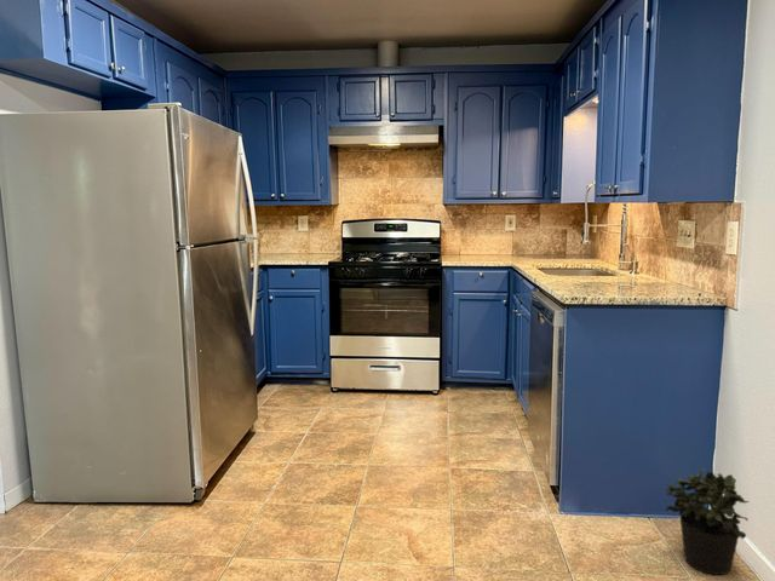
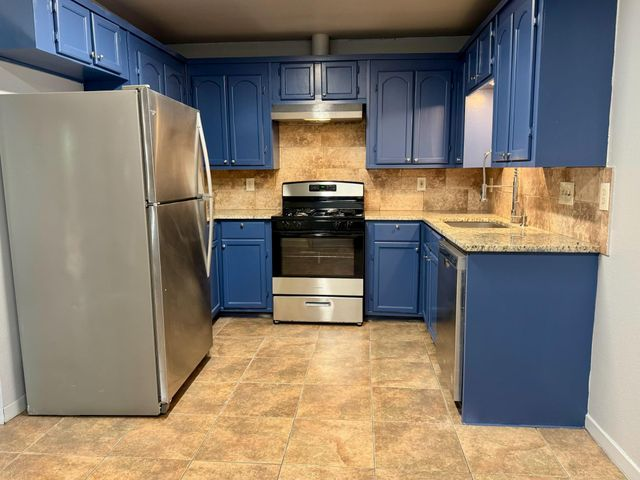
- potted plant [664,468,751,576]
